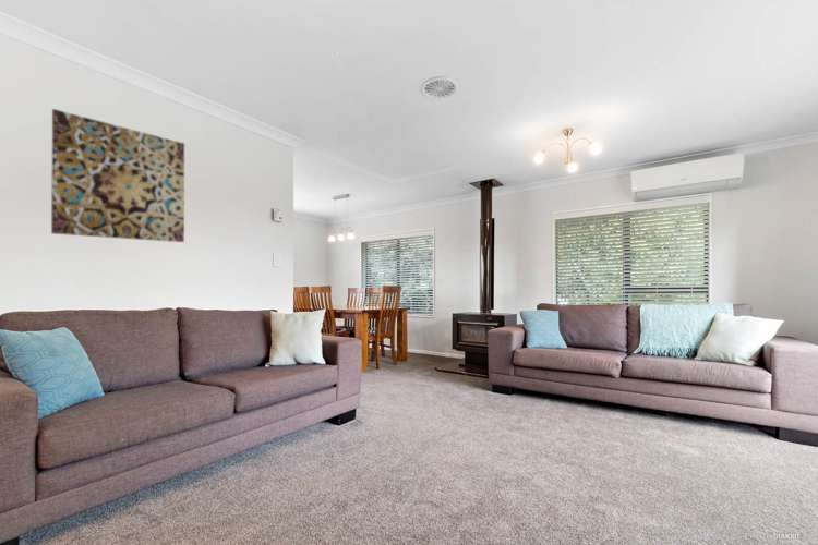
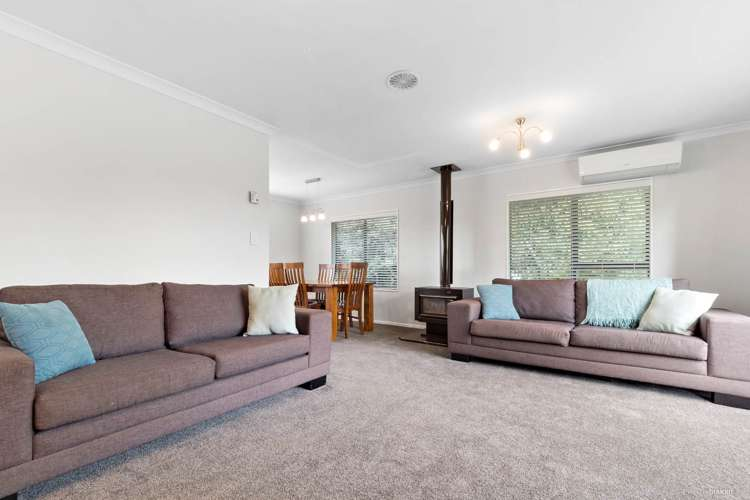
- wall art [50,108,185,243]
